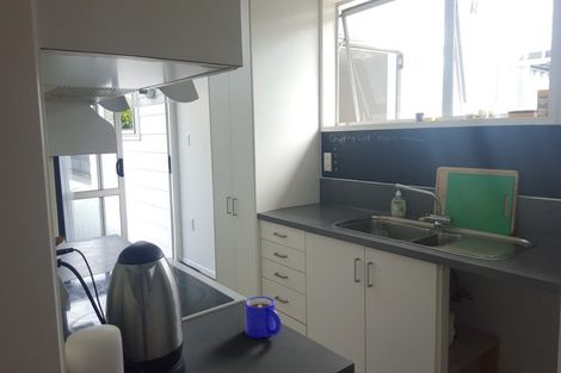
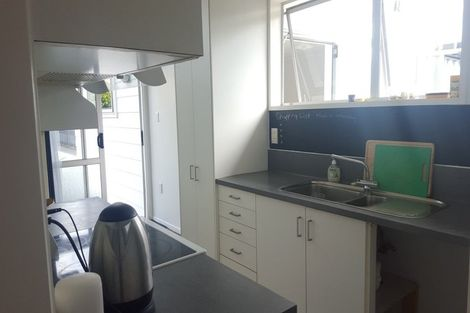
- mug [243,296,283,340]
